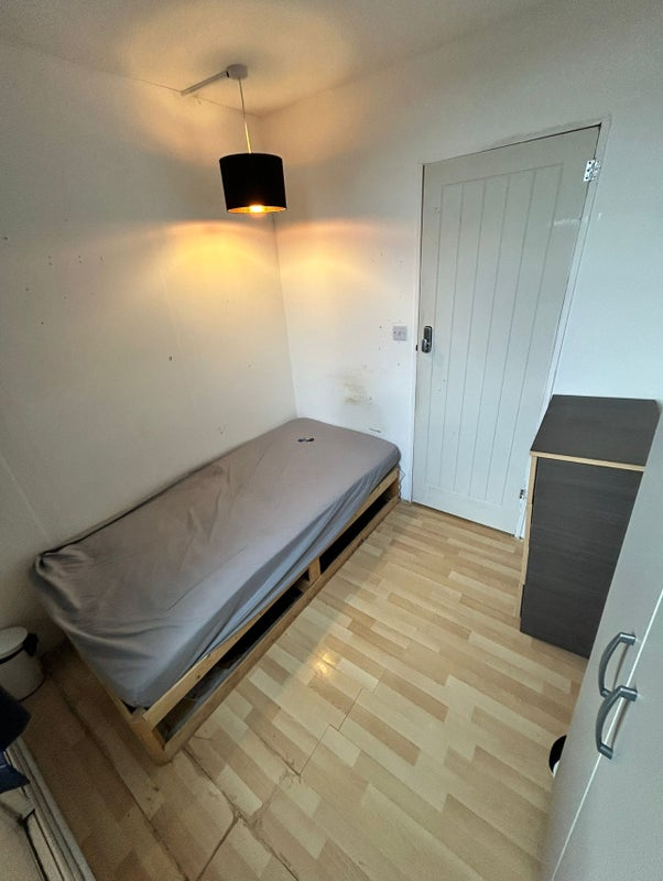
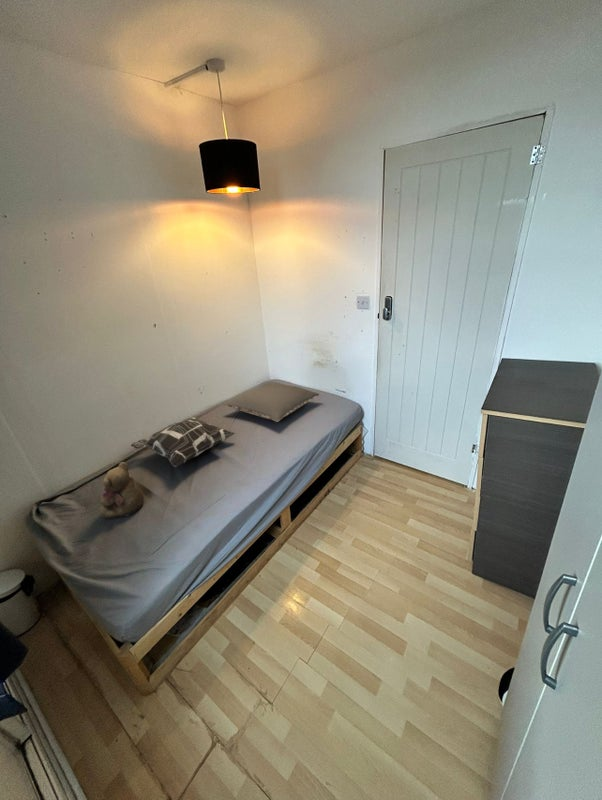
+ teddy bear [99,461,145,520]
+ decorative pillow [130,417,236,468]
+ pillow [223,381,320,423]
